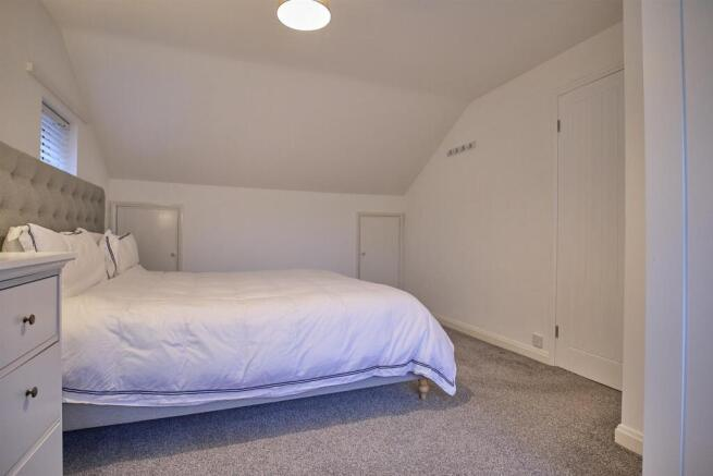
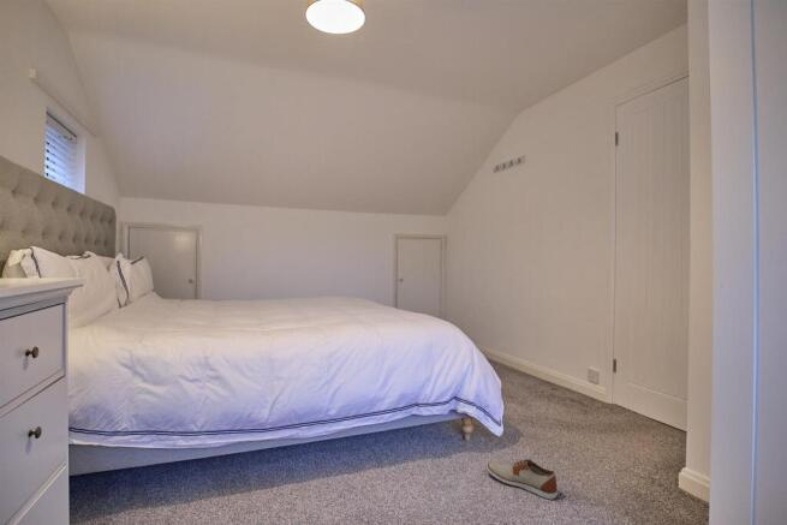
+ shoe [485,458,560,501]
